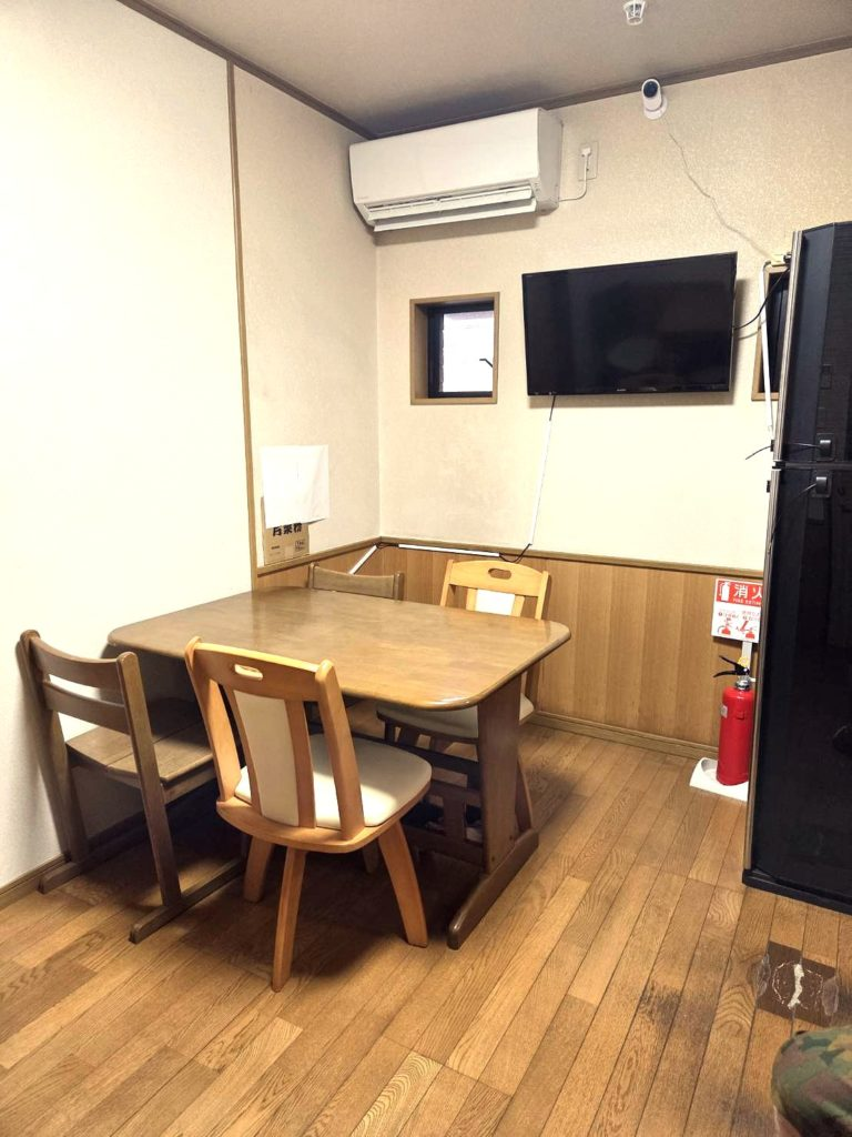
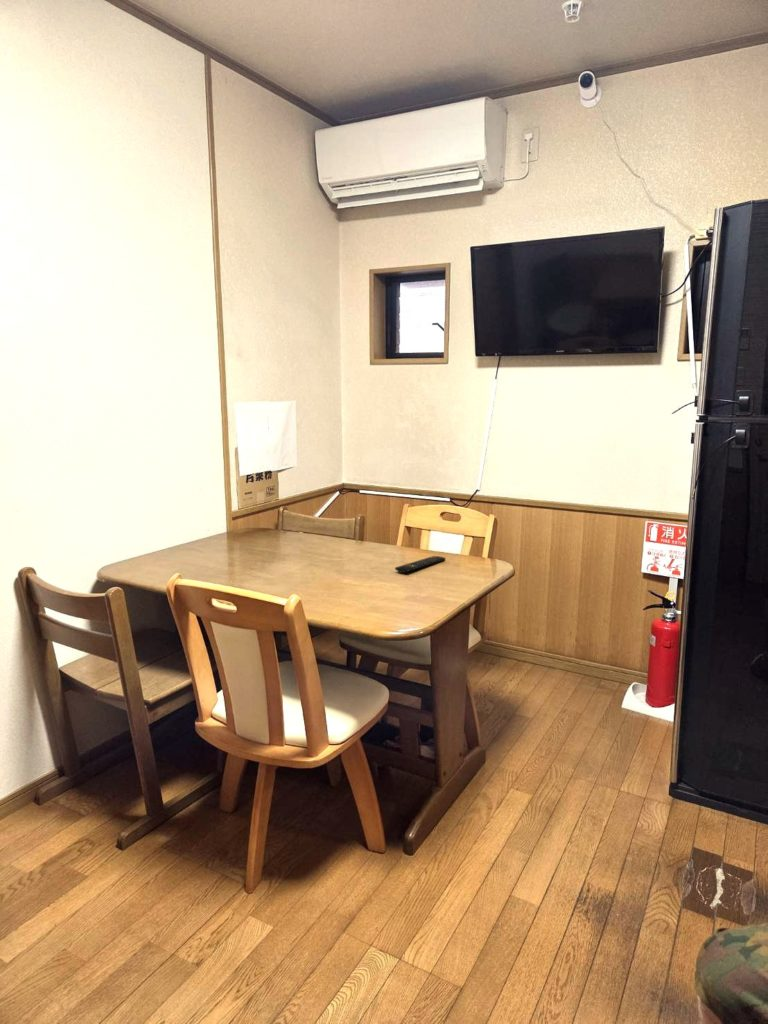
+ remote control [394,555,446,574]
